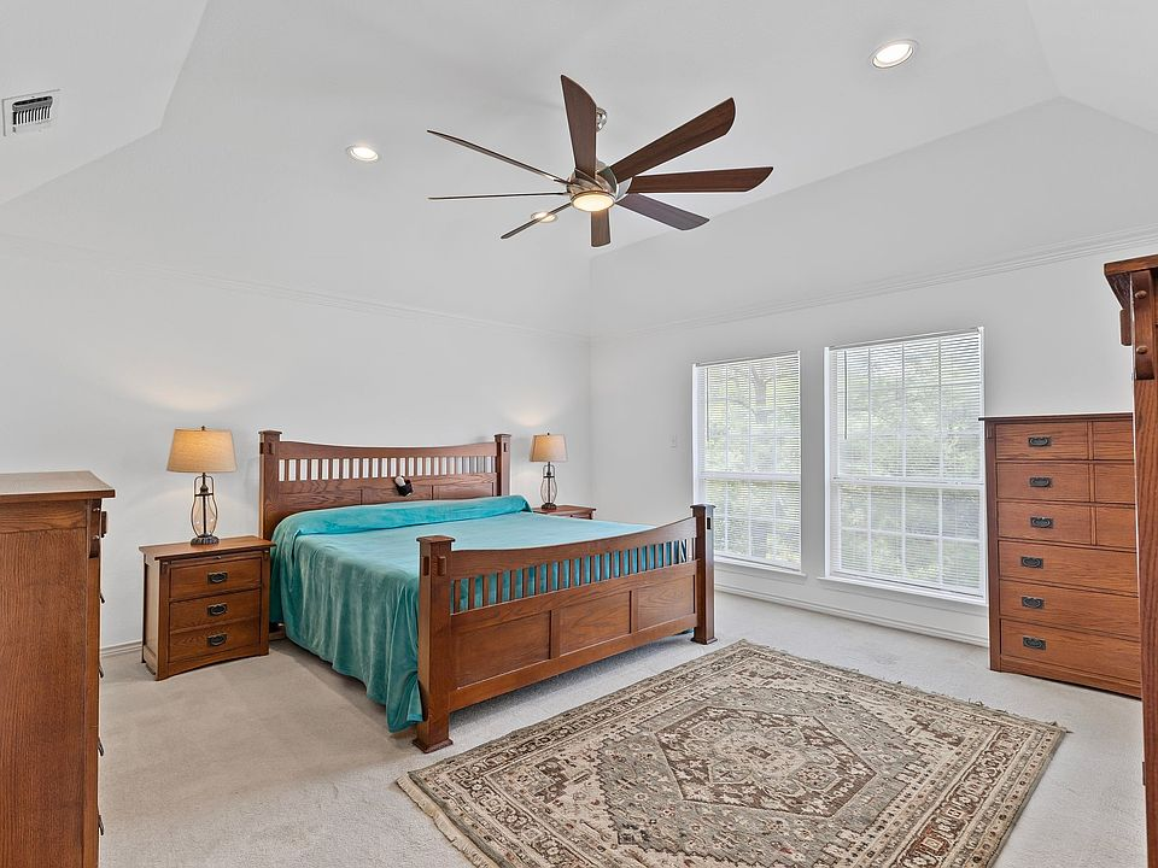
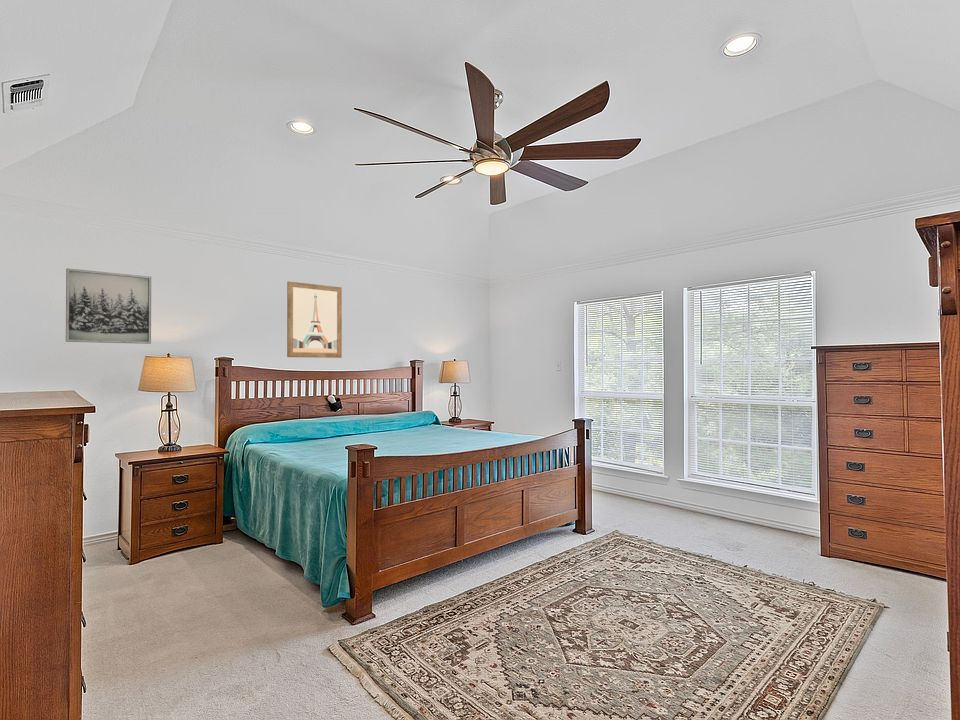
+ wall art [286,281,343,359]
+ wall art [65,267,152,345]
